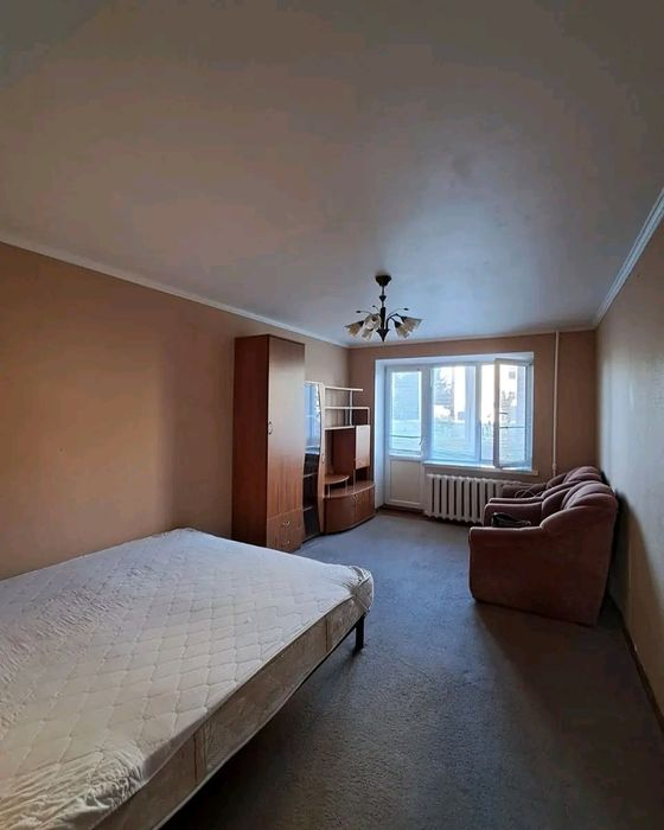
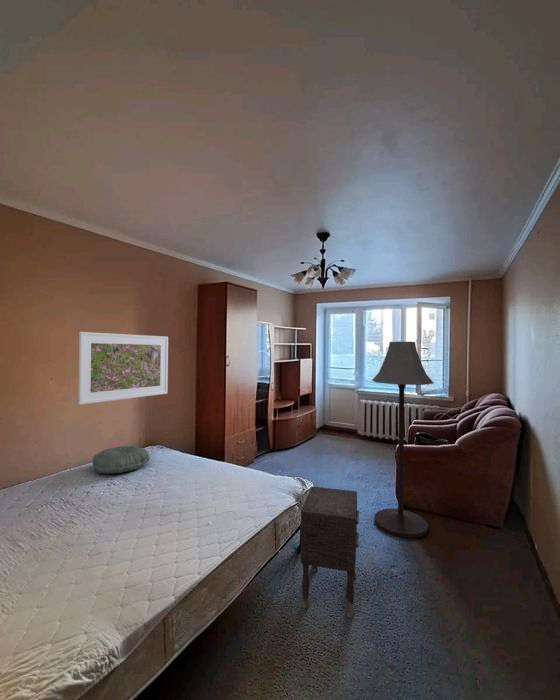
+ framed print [77,331,169,406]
+ nightstand [300,486,360,619]
+ floor lamp [371,341,435,539]
+ pillow [92,445,151,475]
